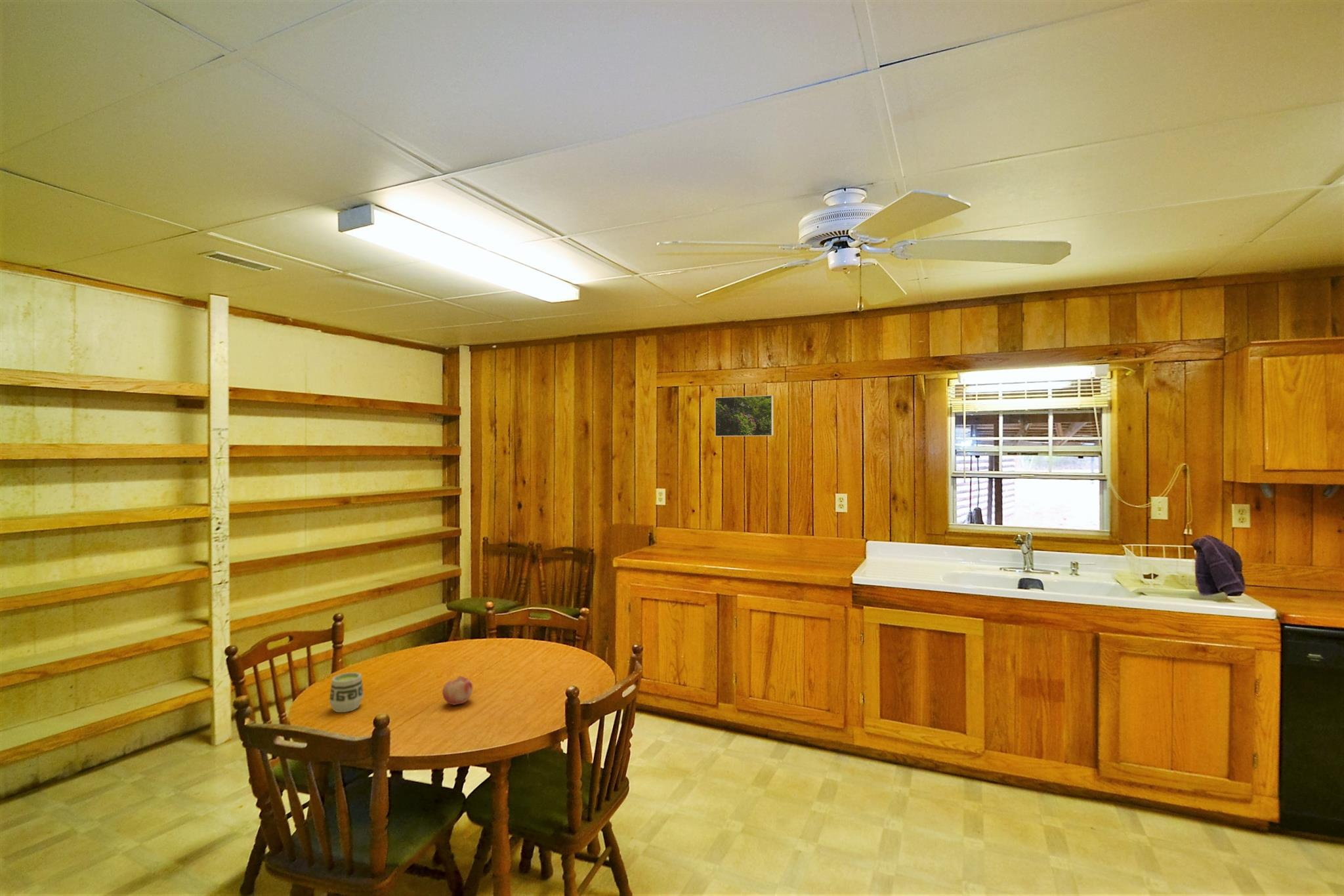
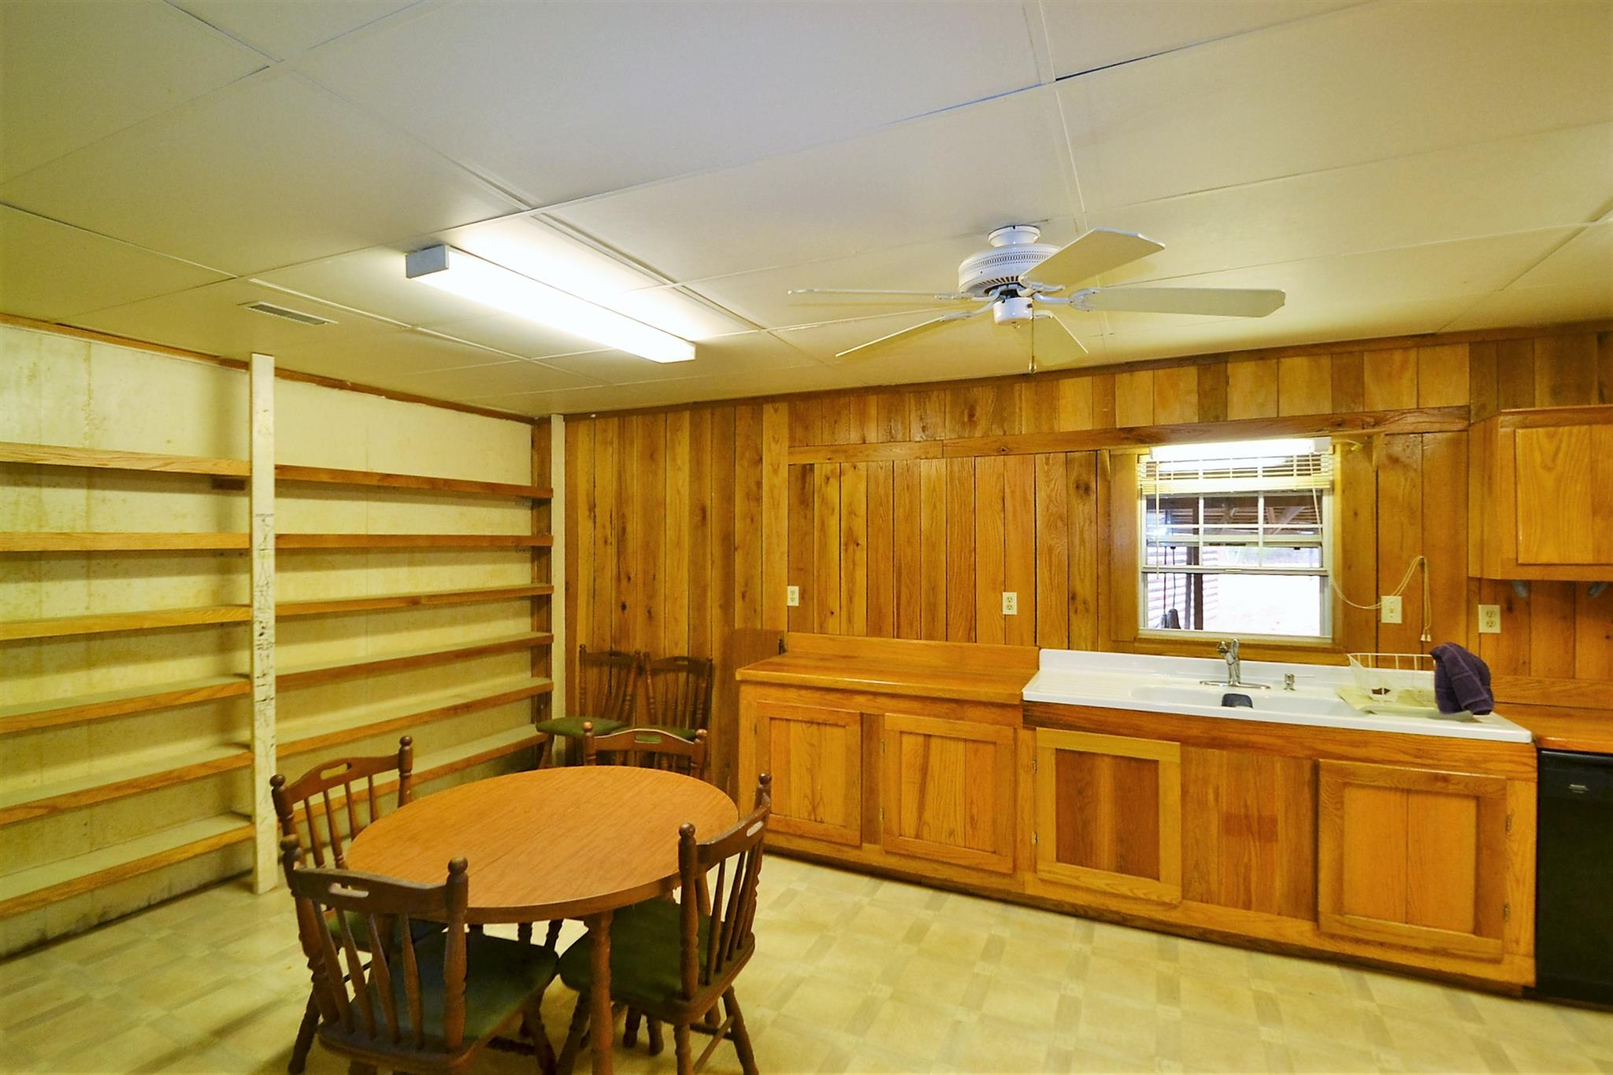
- cup [329,672,364,713]
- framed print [714,394,774,437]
- fruit [442,676,473,706]
